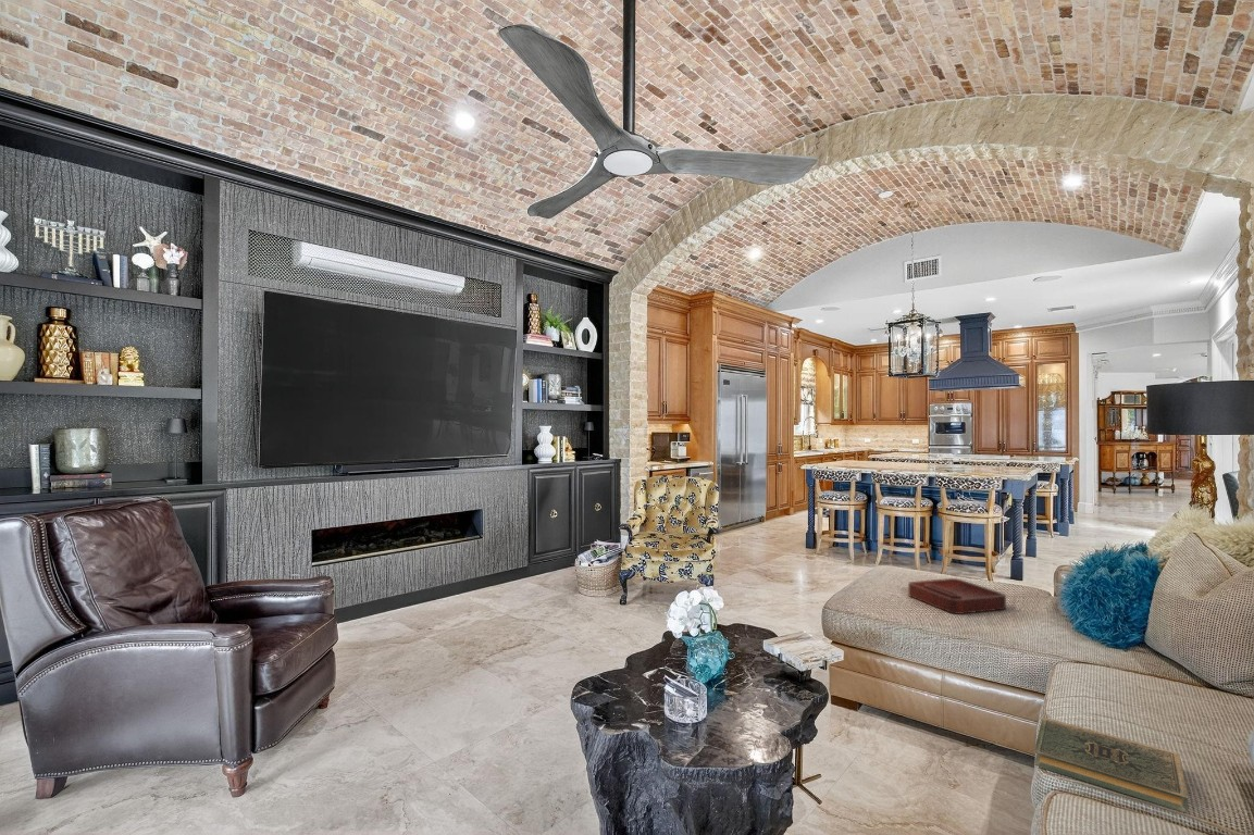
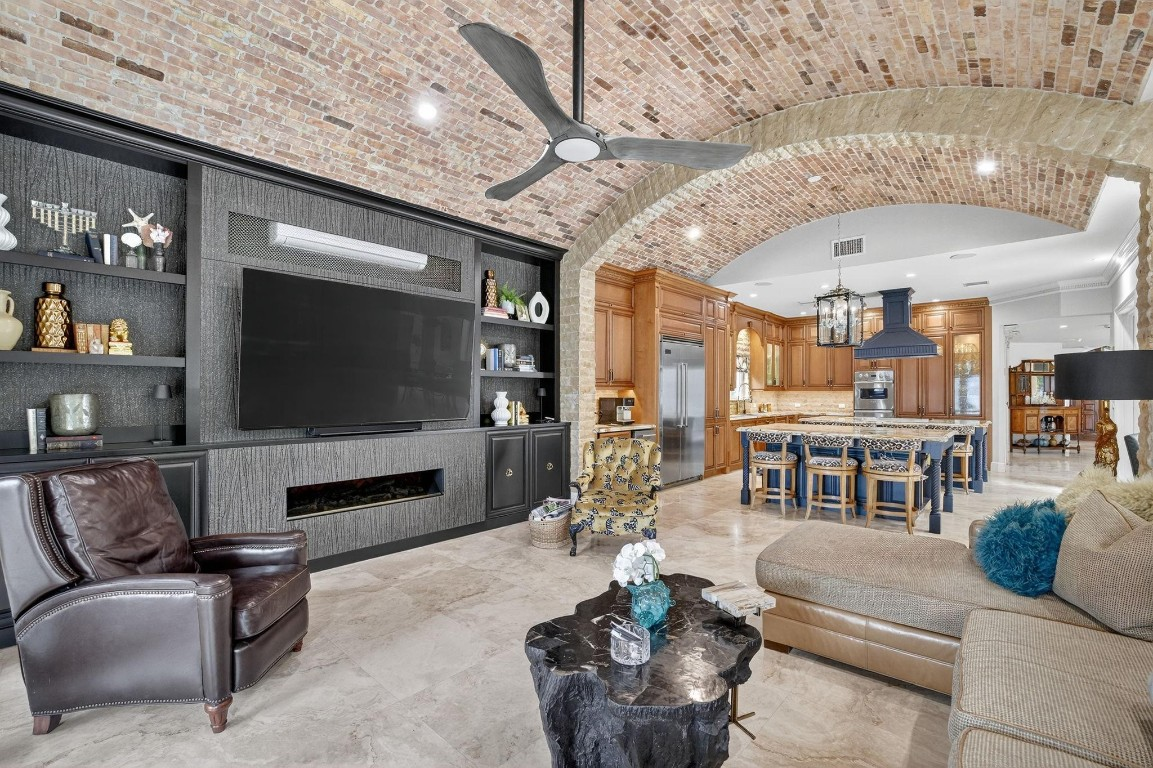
- decorative tray [907,577,1007,615]
- book [1033,716,1190,814]
